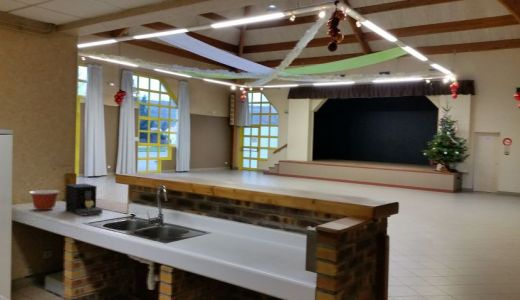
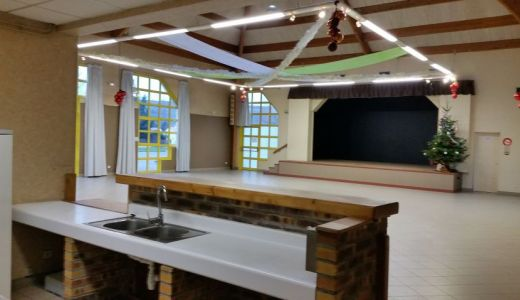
- coffee maker [65,183,103,217]
- mixing bowl [28,189,61,211]
